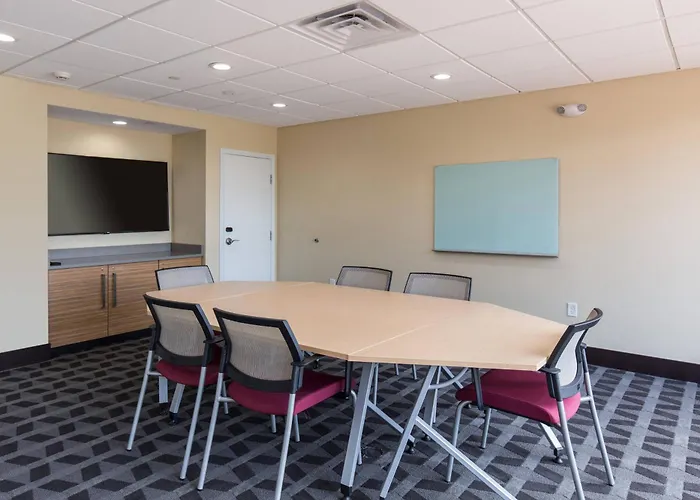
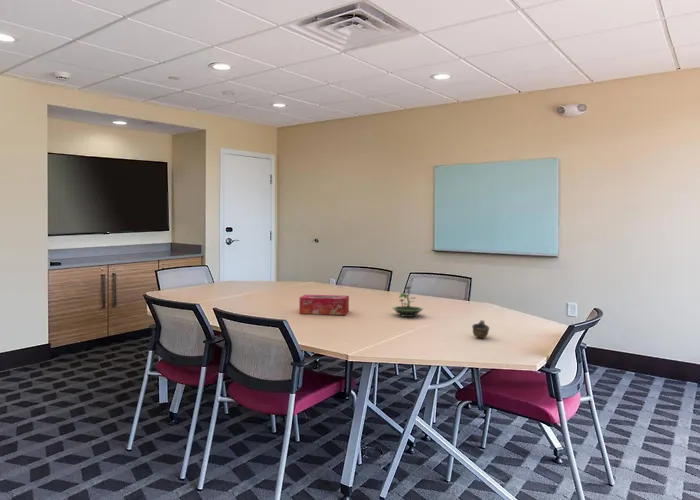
+ terrarium [392,285,424,318]
+ tissue box [298,294,350,316]
+ cup [471,319,490,339]
